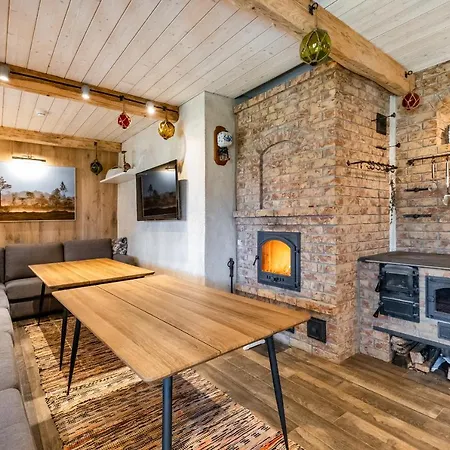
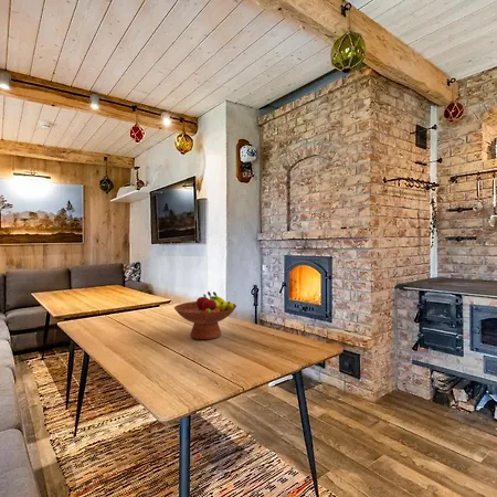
+ fruit bowl [173,290,237,340]
